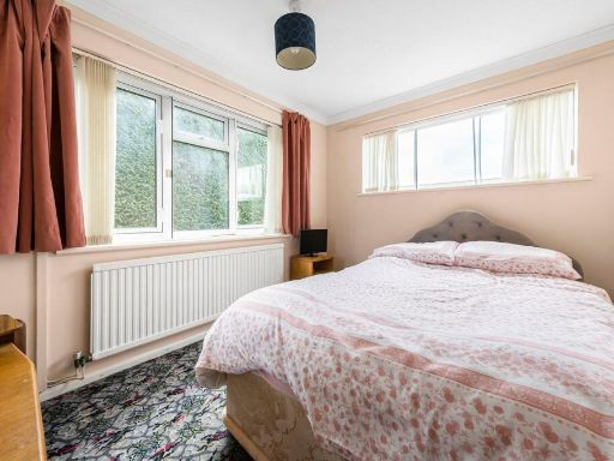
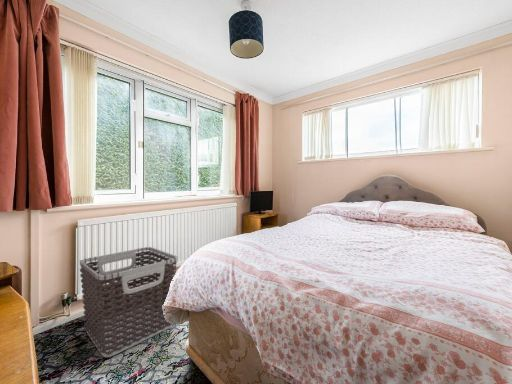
+ clothes hamper [79,246,178,358]
